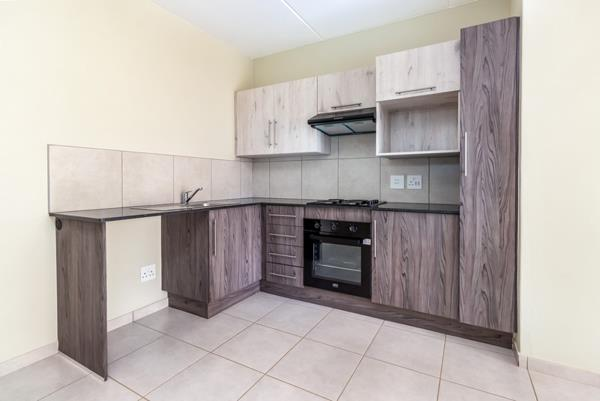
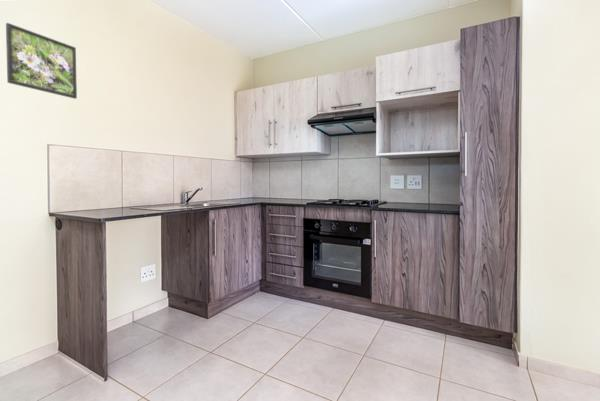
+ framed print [5,22,78,100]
